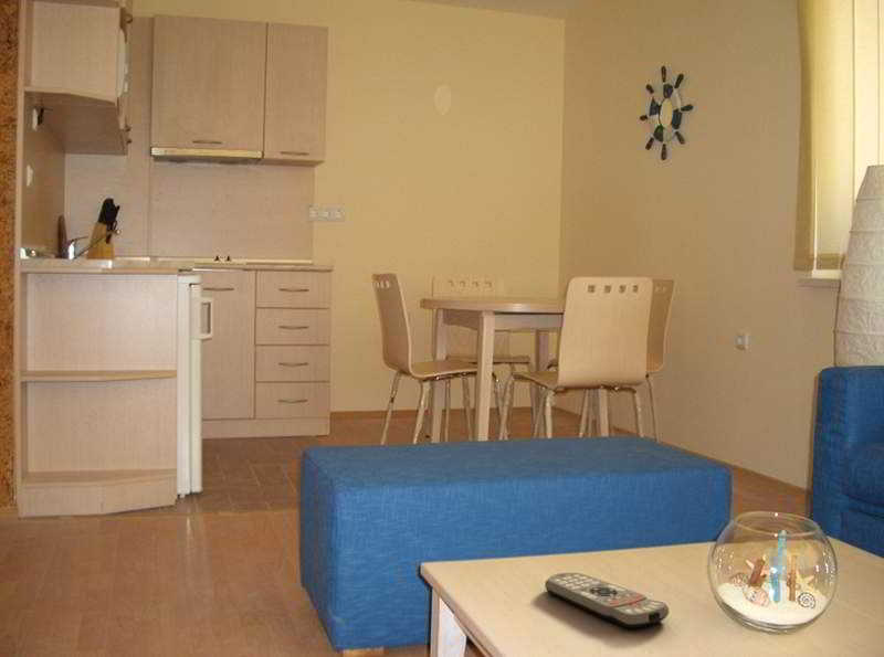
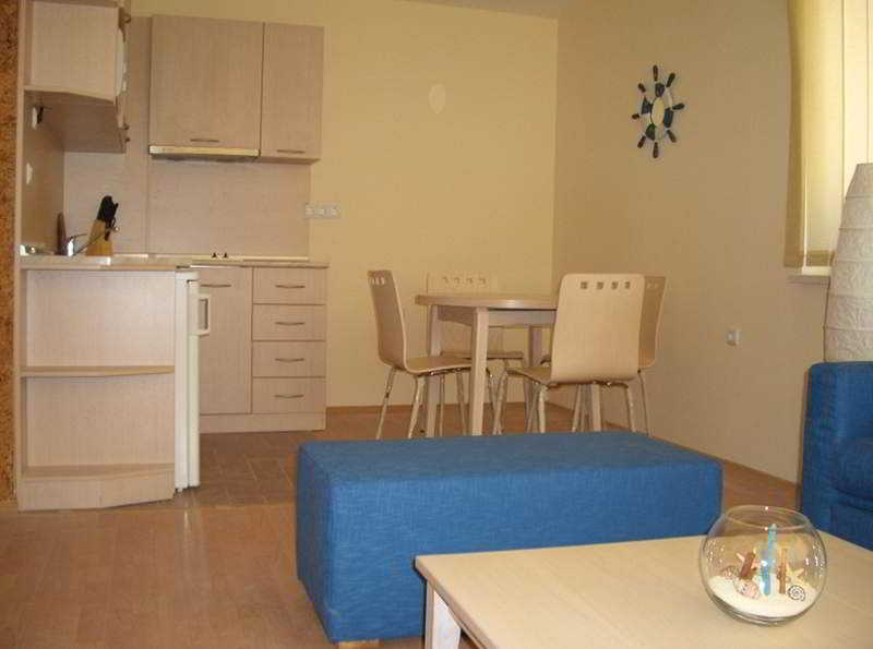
- remote control [544,572,670,628]
